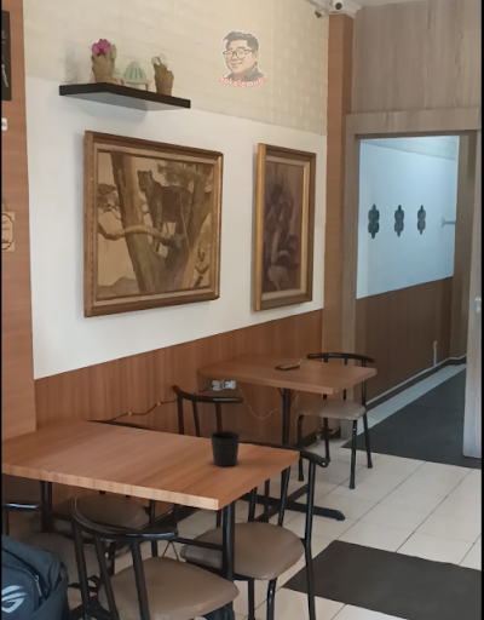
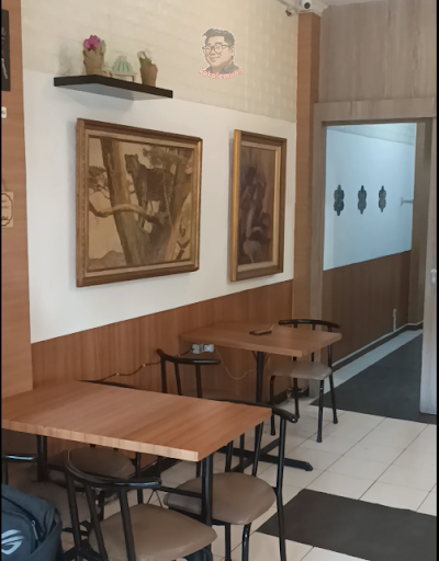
- cup [209,430,241,467]
